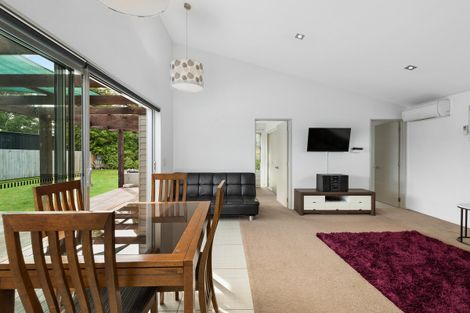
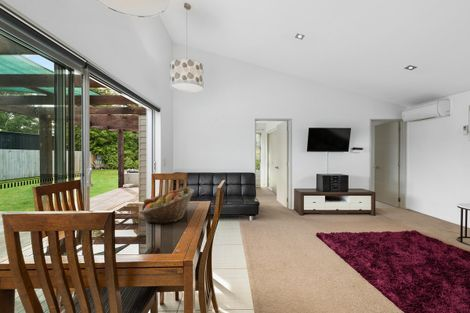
+ fruit basket [139,187,195,225]
